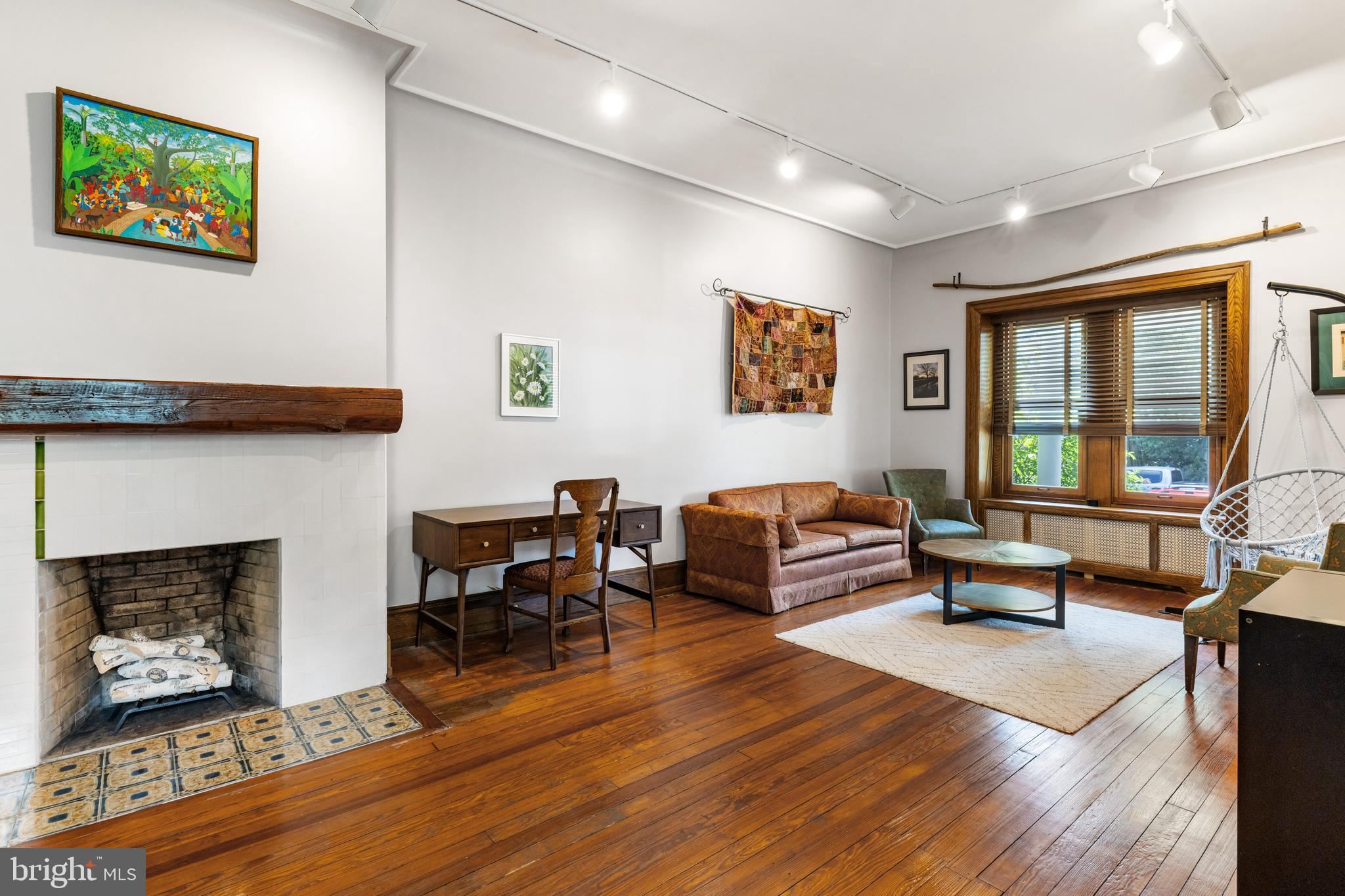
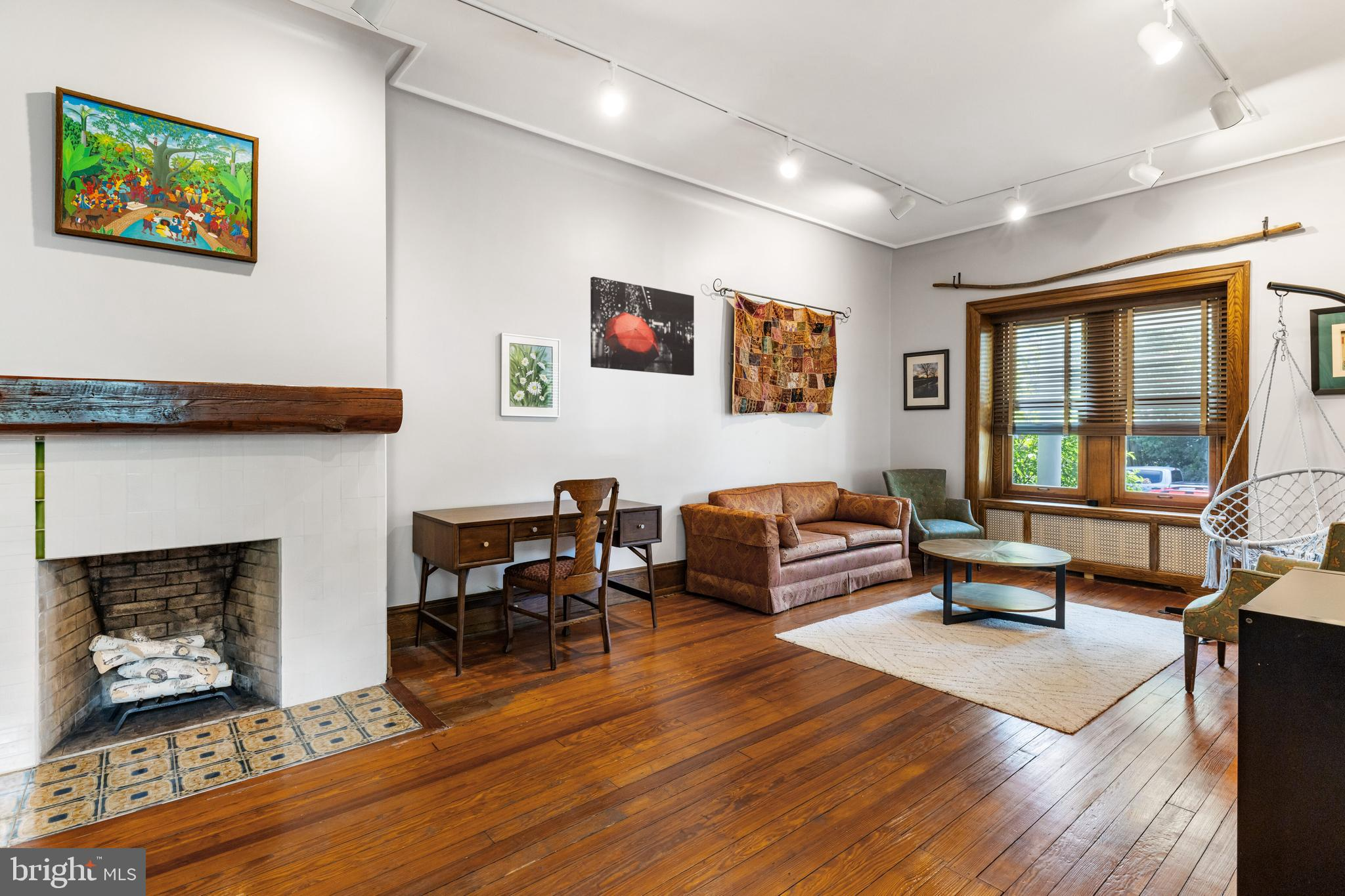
+ wall art [590,276,695,376]
